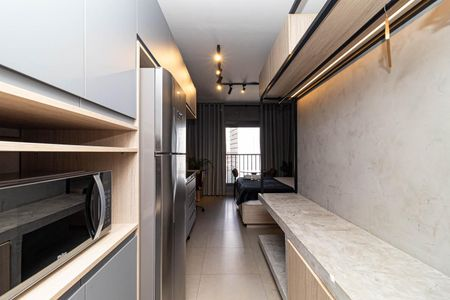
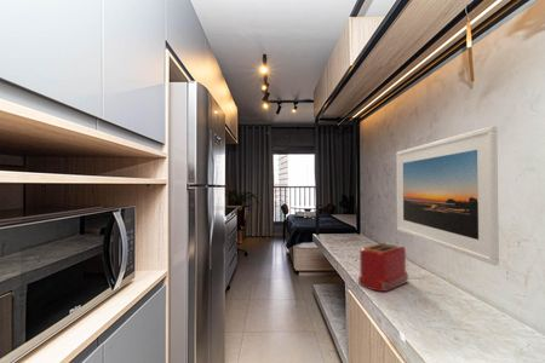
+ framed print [395,125,500,266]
+ toaster [356,242,409,293]
